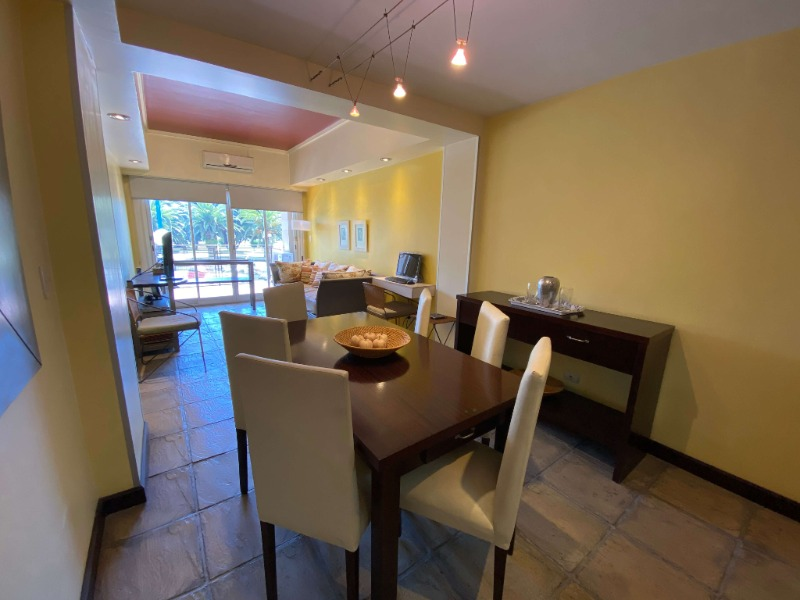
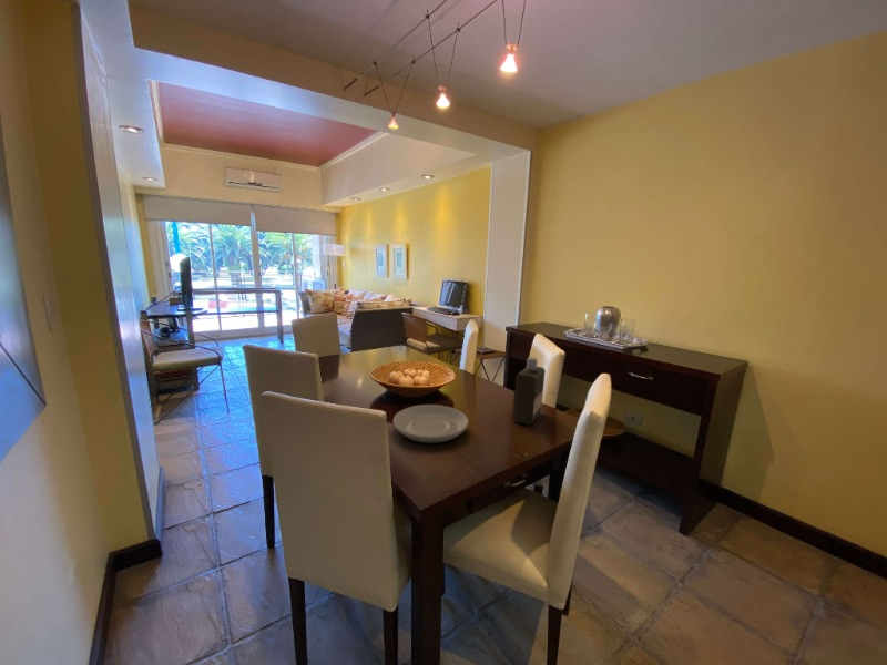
+ bottle [512,357,547,427]
+ plate [392,403,470,444]
